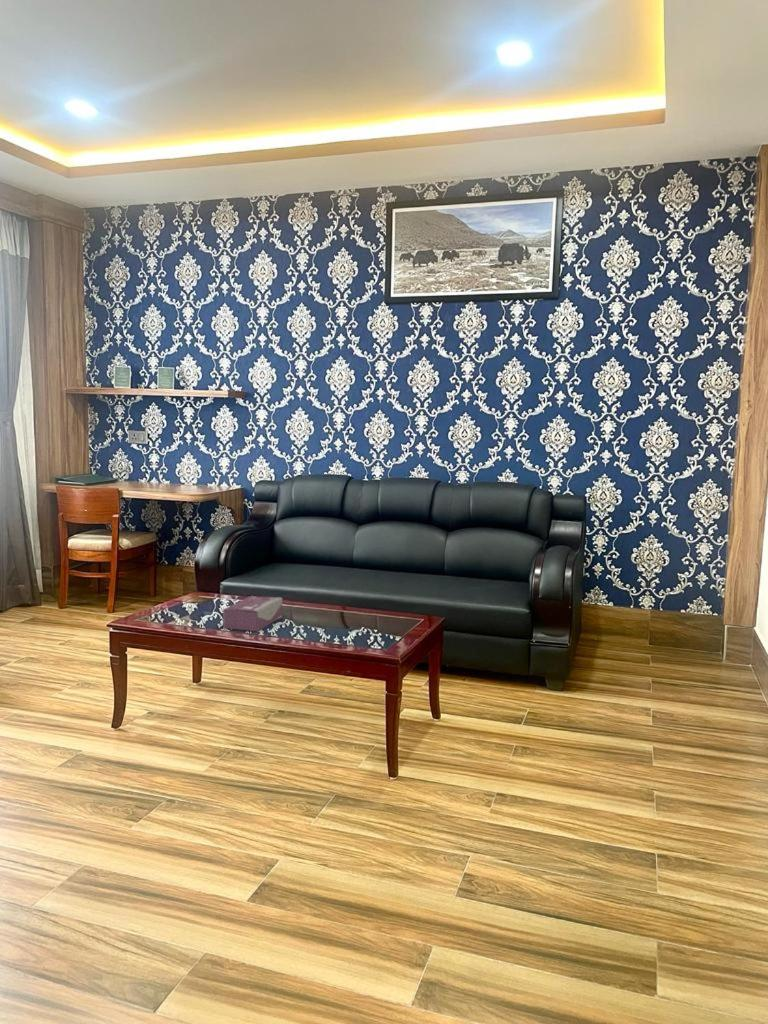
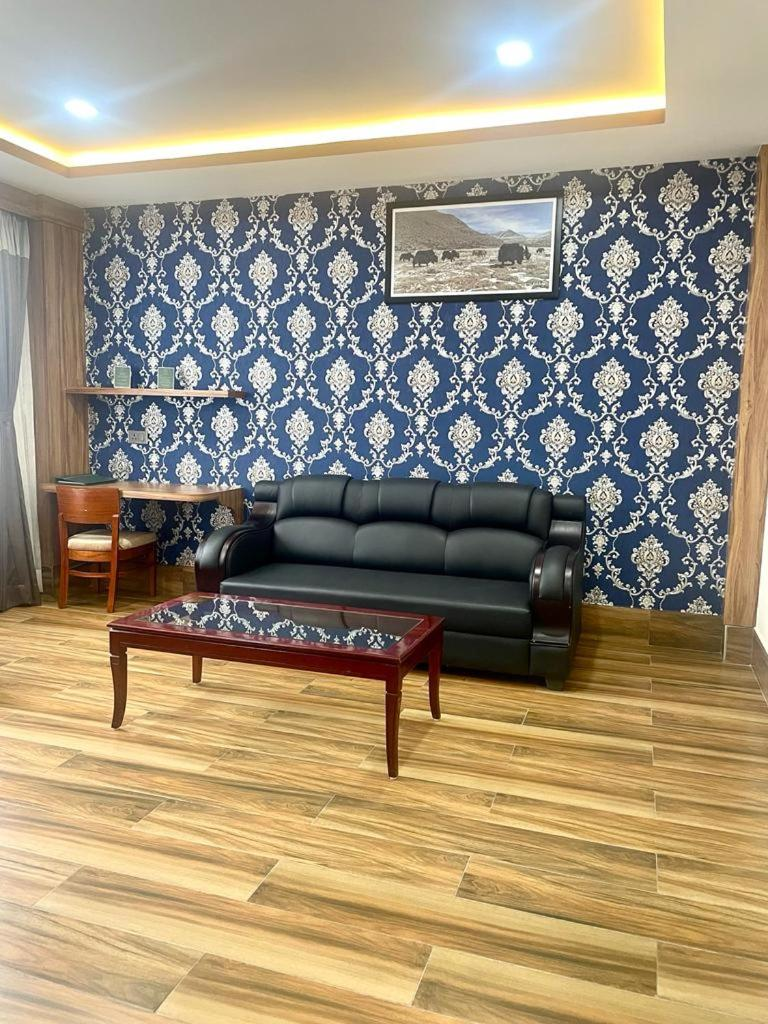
- tissue box [222,595,283,632]
